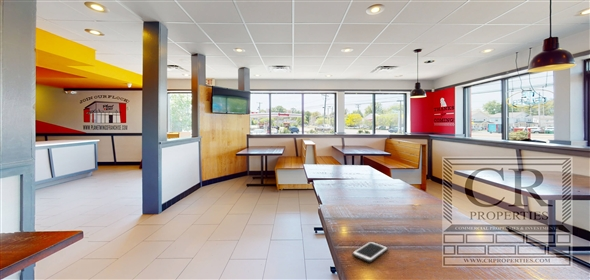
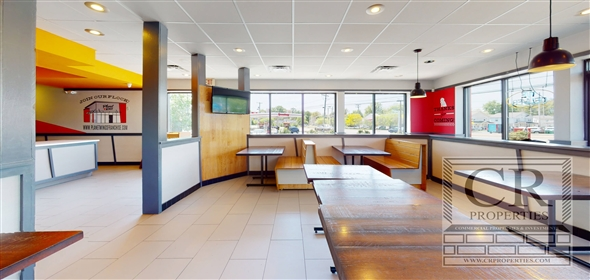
- cell phone [351,241,389,263]
